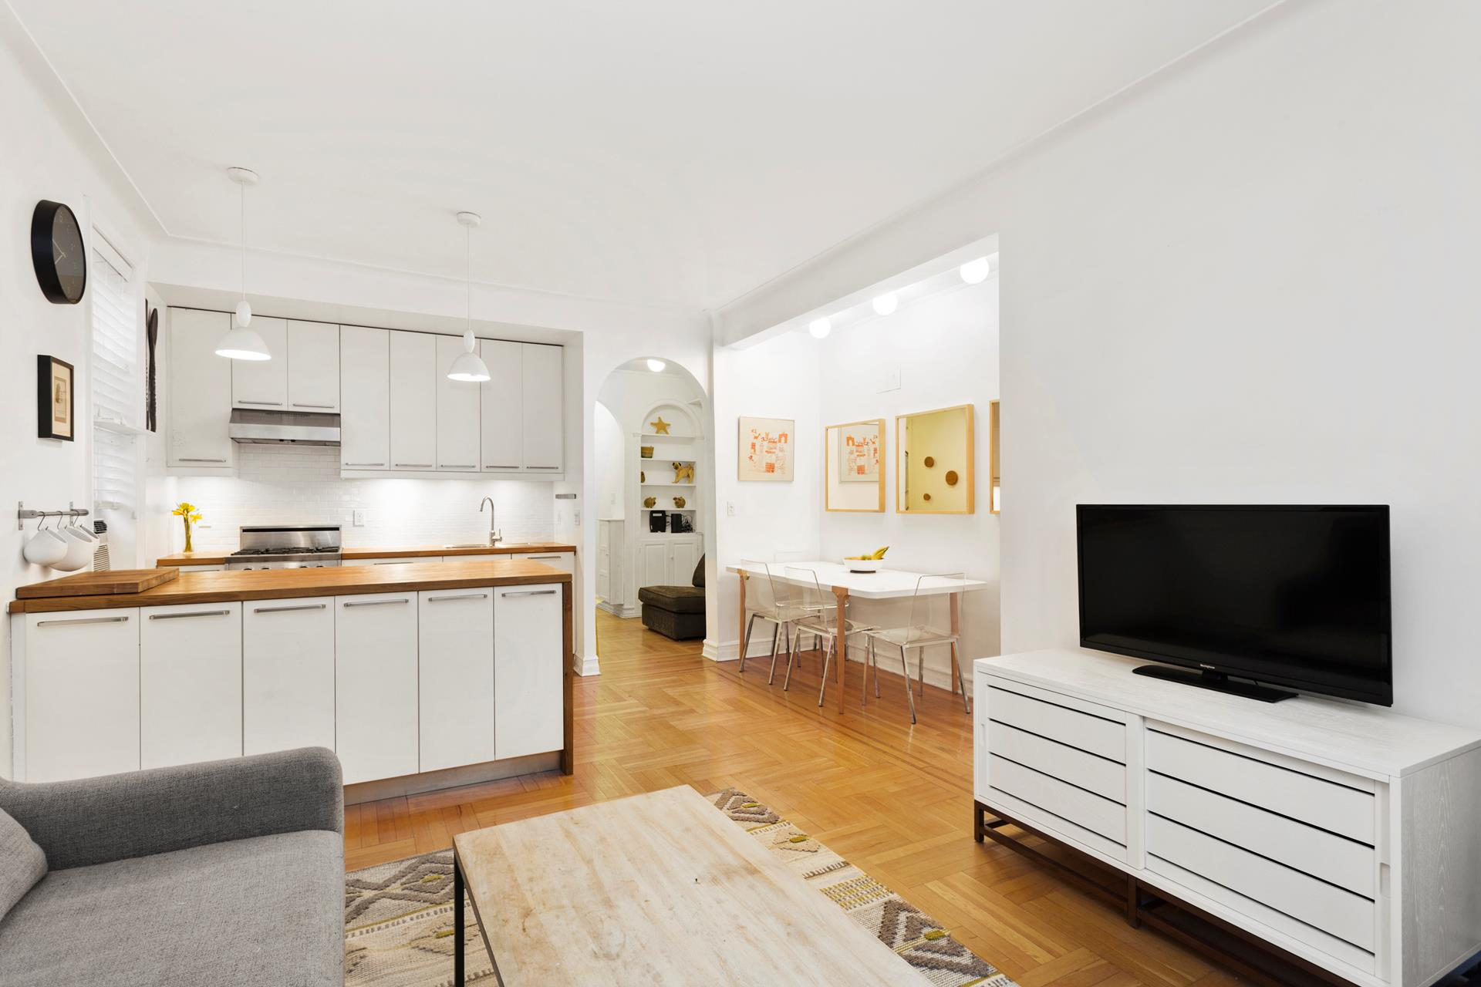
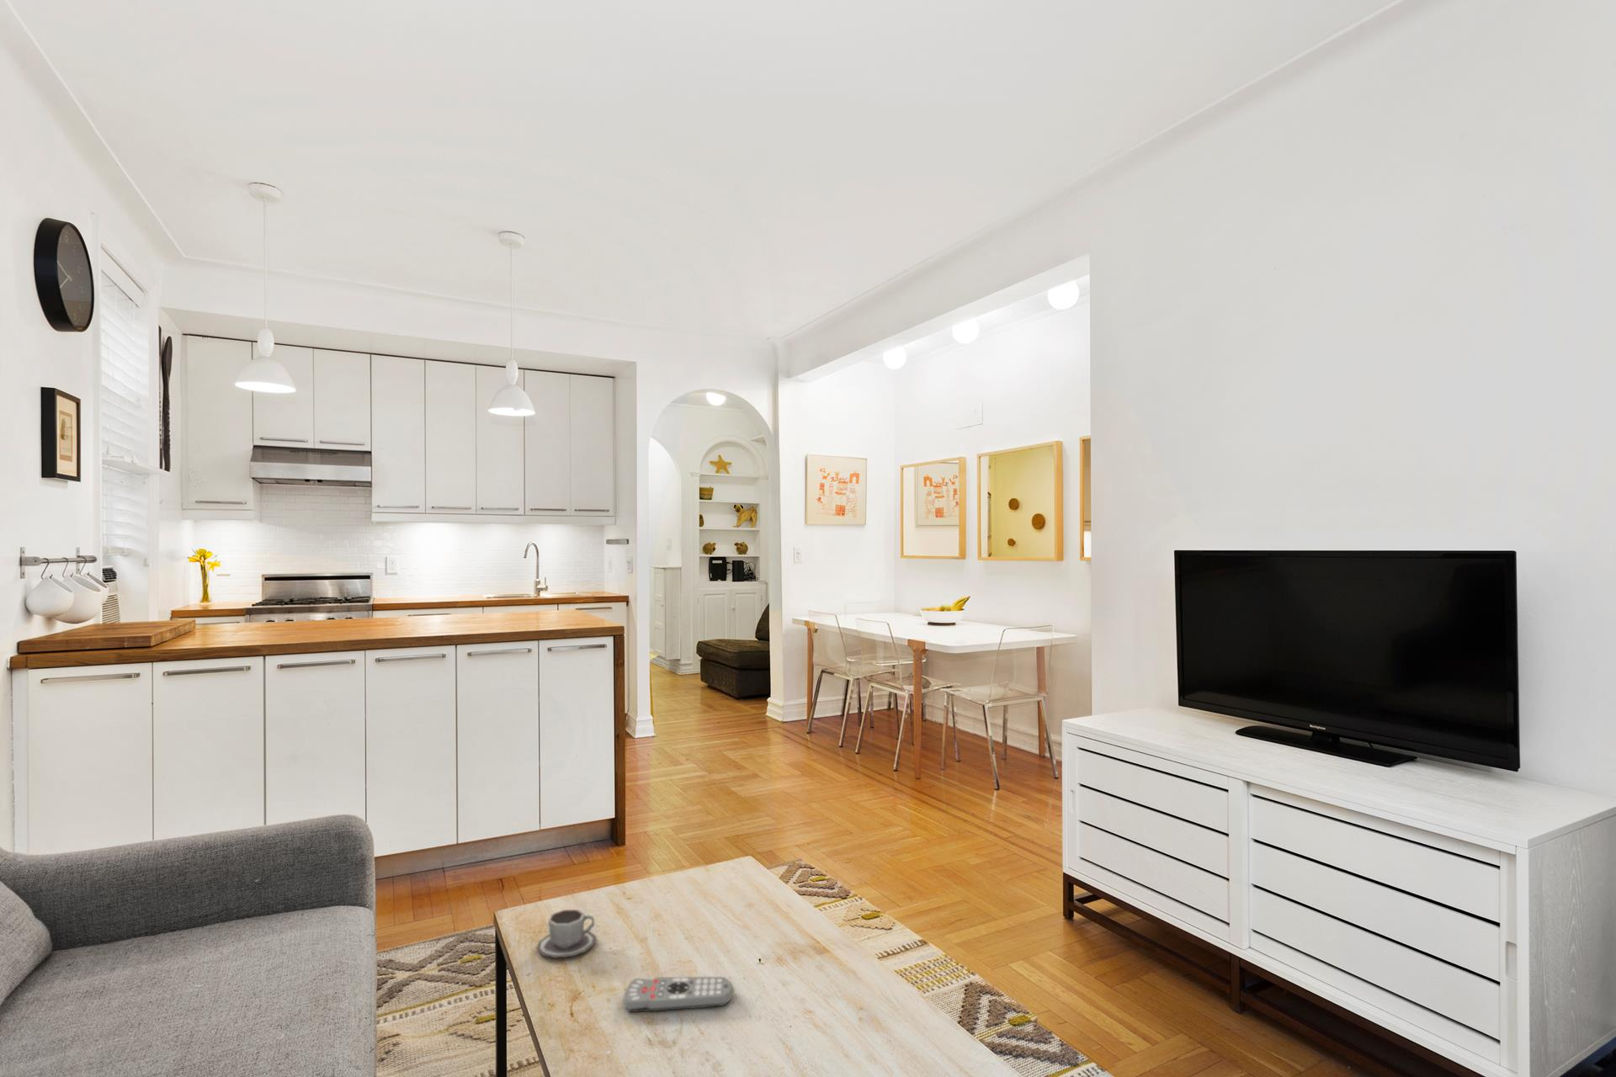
+ cup [536,909,598,959]
+ remote control [623,976,735,1013]
